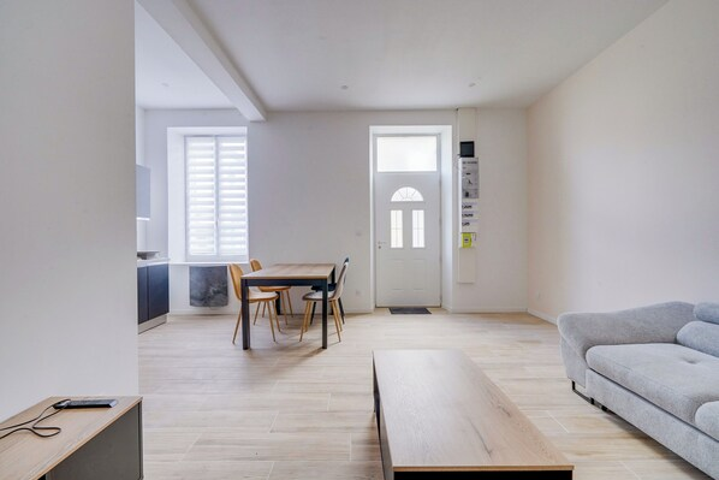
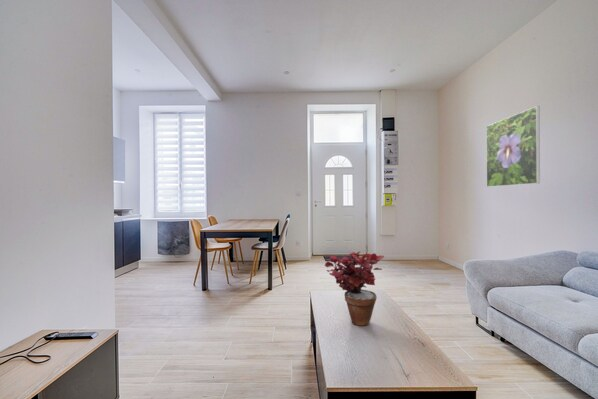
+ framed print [485,105,541,188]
+ potted plant [324,250,385,327]
